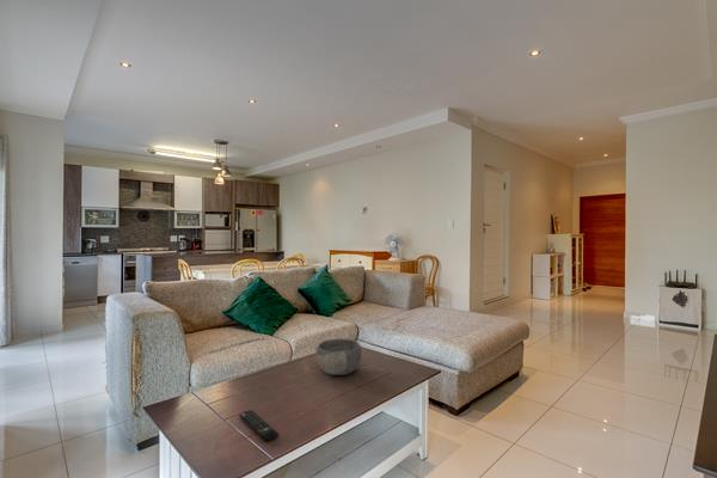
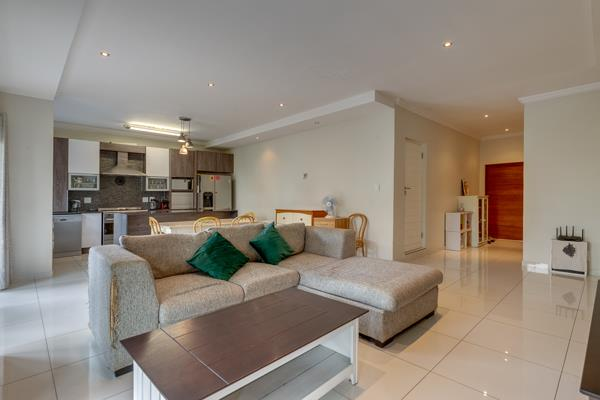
- remote control [238,409,280,442]
- bowl [315,338,362,376]
